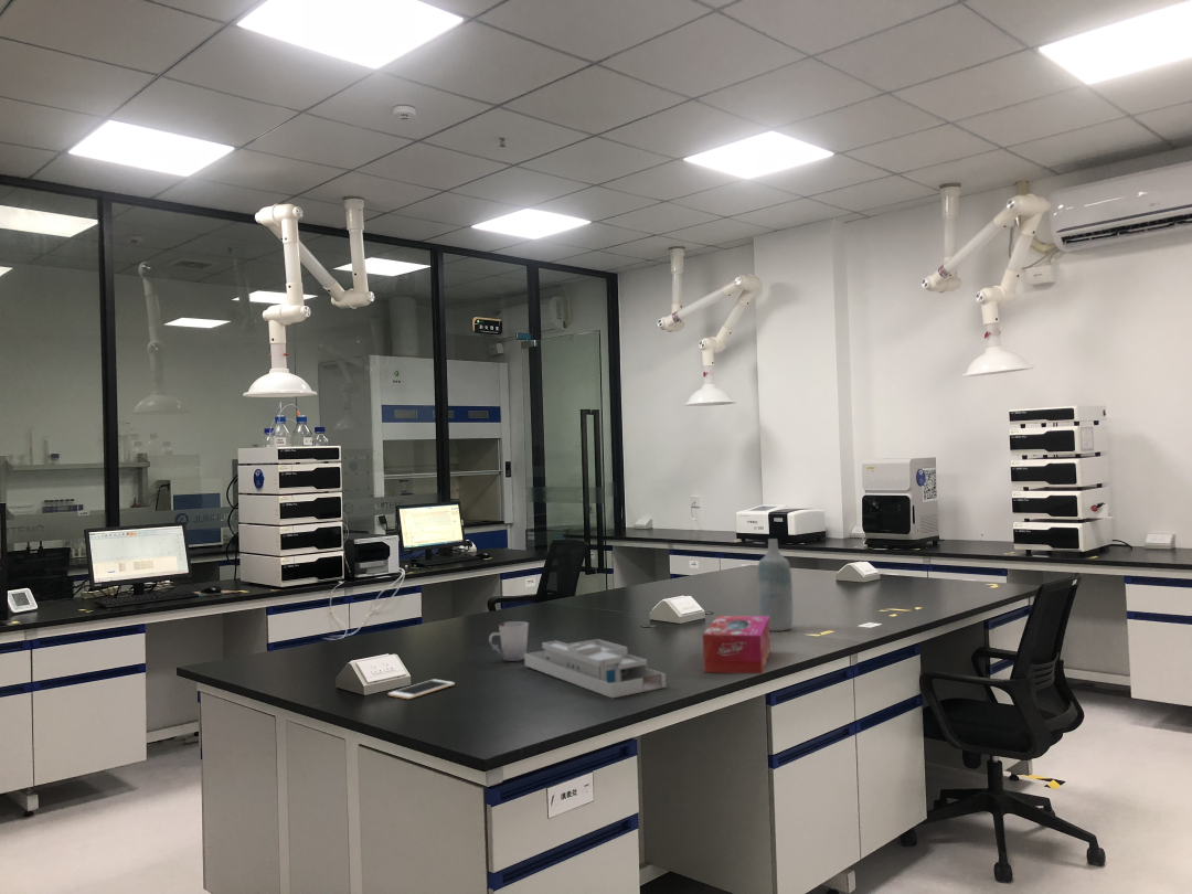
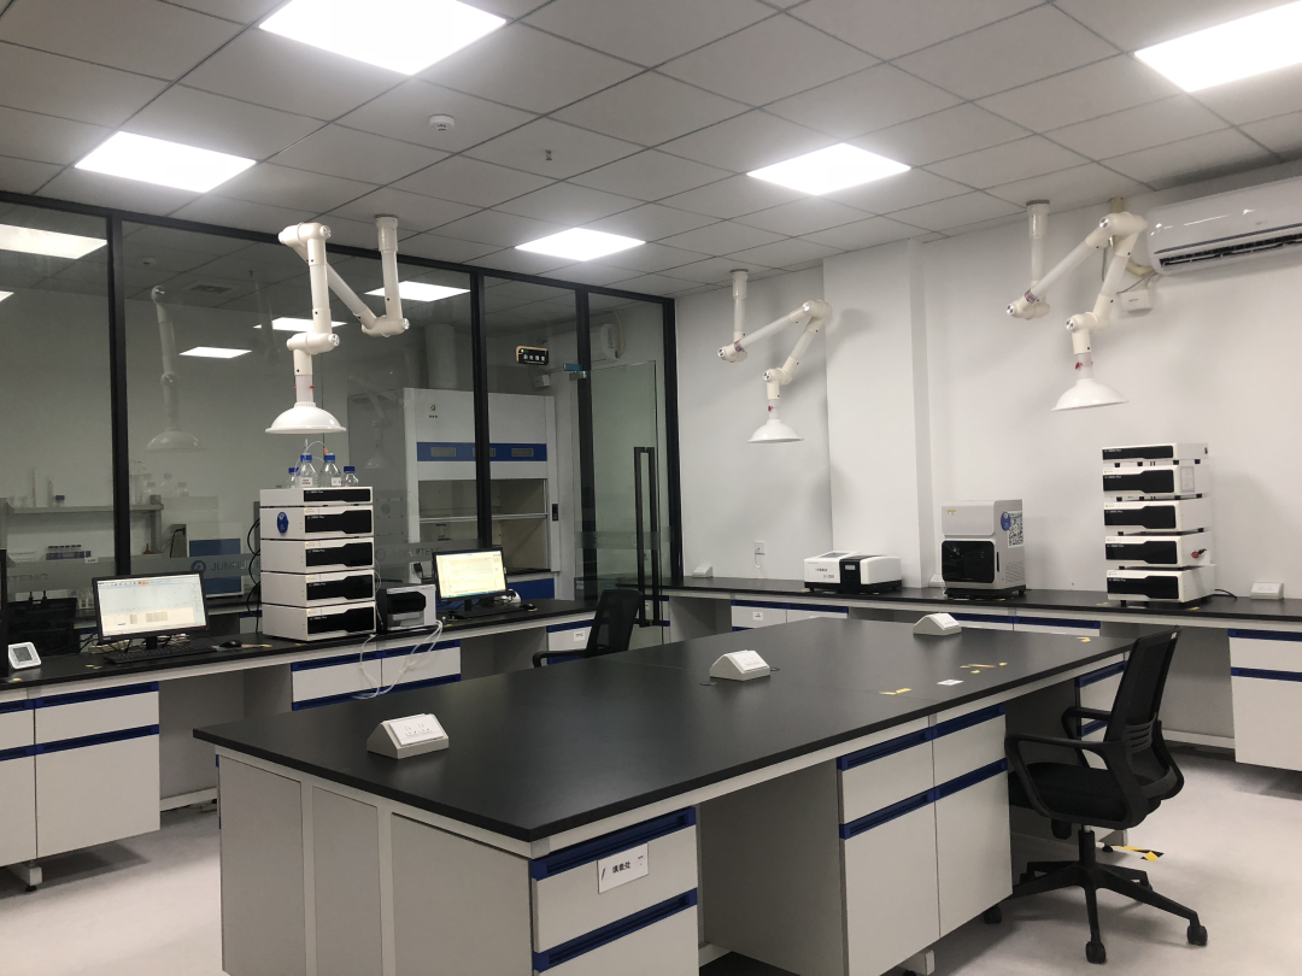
- bottle [756,538,794,632]
- desk organizer [524,638,667,700]
- tissue box [702,615,771,674]
- cup [488,620,530,662]
- cell phone [387,679,456,700]
